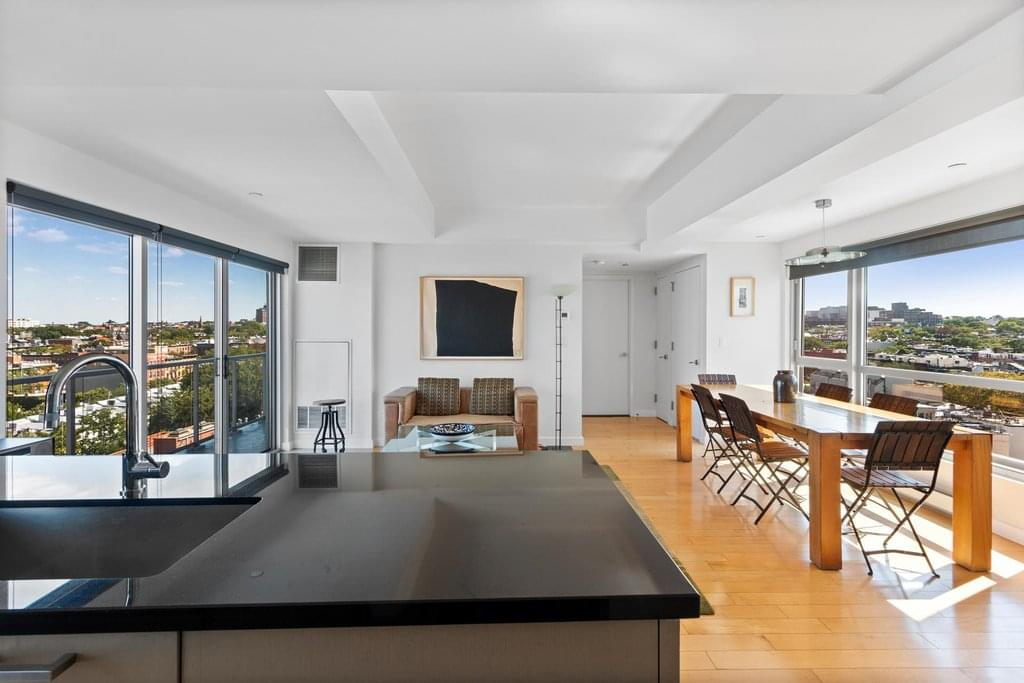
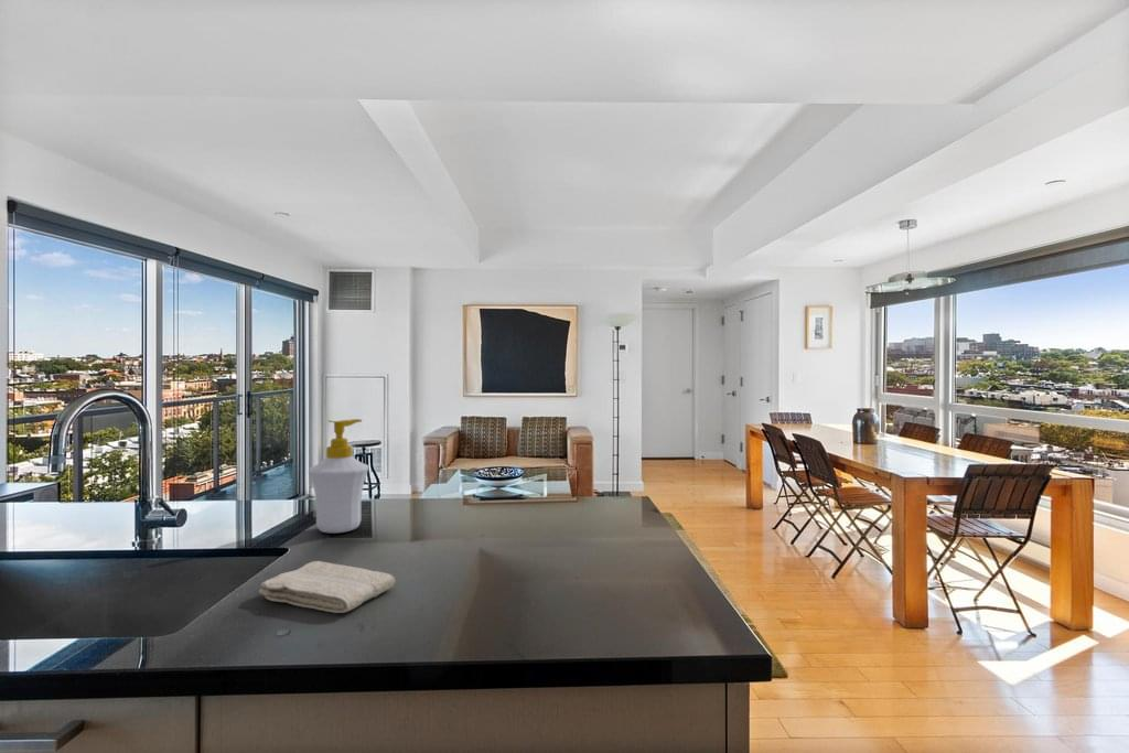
+ soap bottle [308,418,369,535]
+ washcloth [258,560,396,614]
